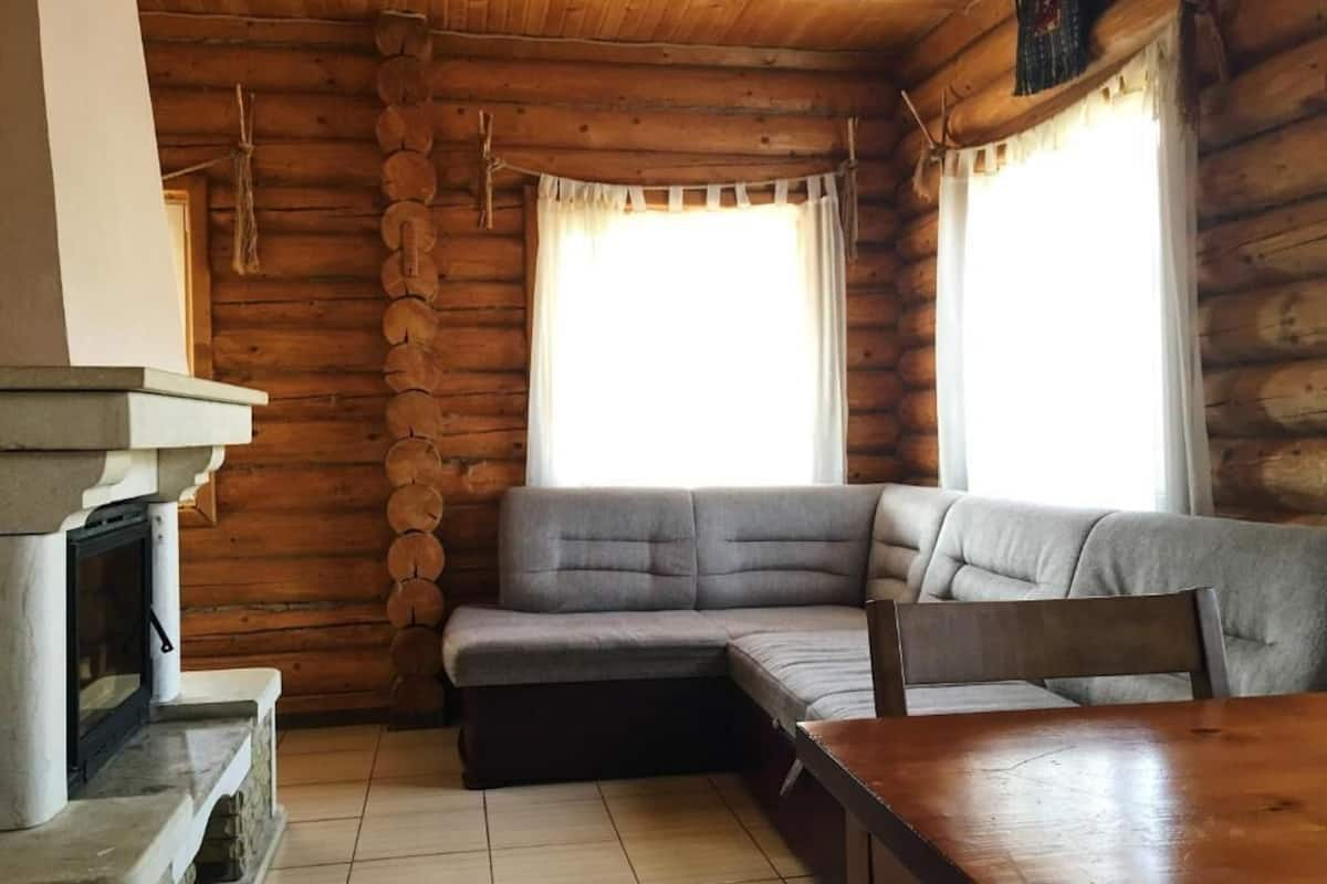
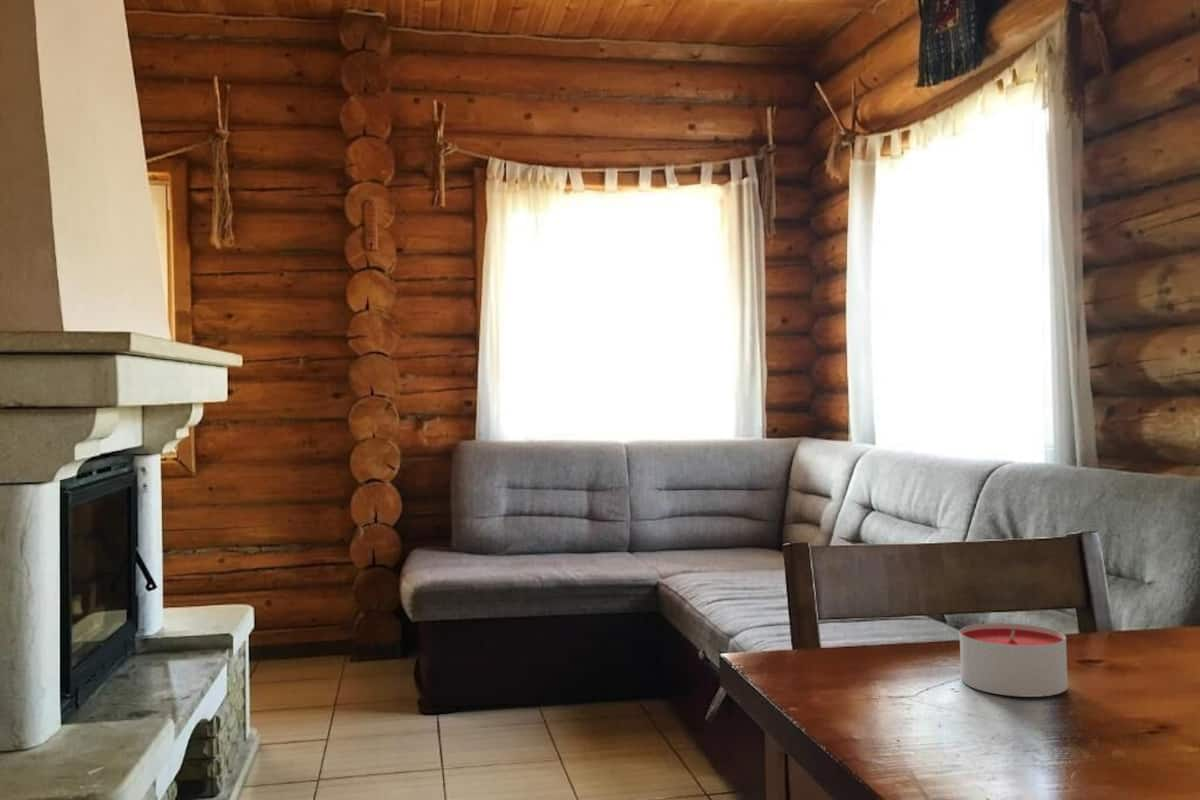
+ candle [959,622,1069,698]
